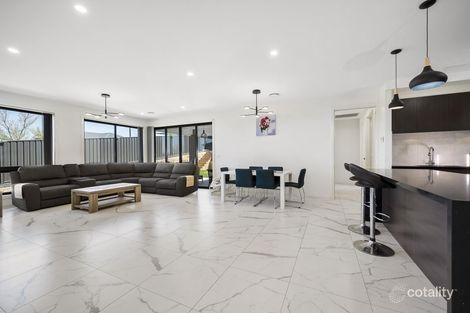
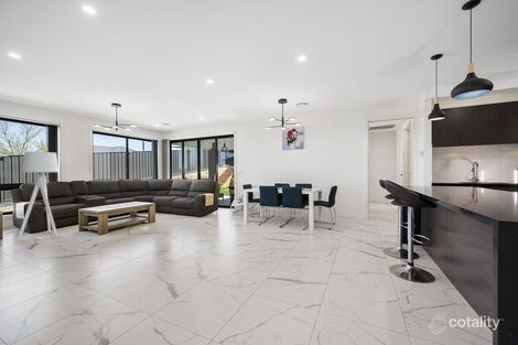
+ floor lamp [17,151,60,241]
